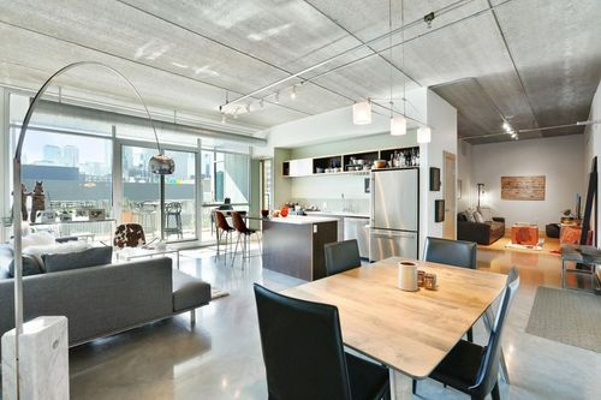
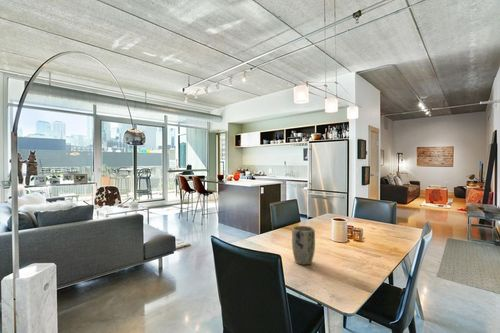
+ plant pot [291,225,316,266]
